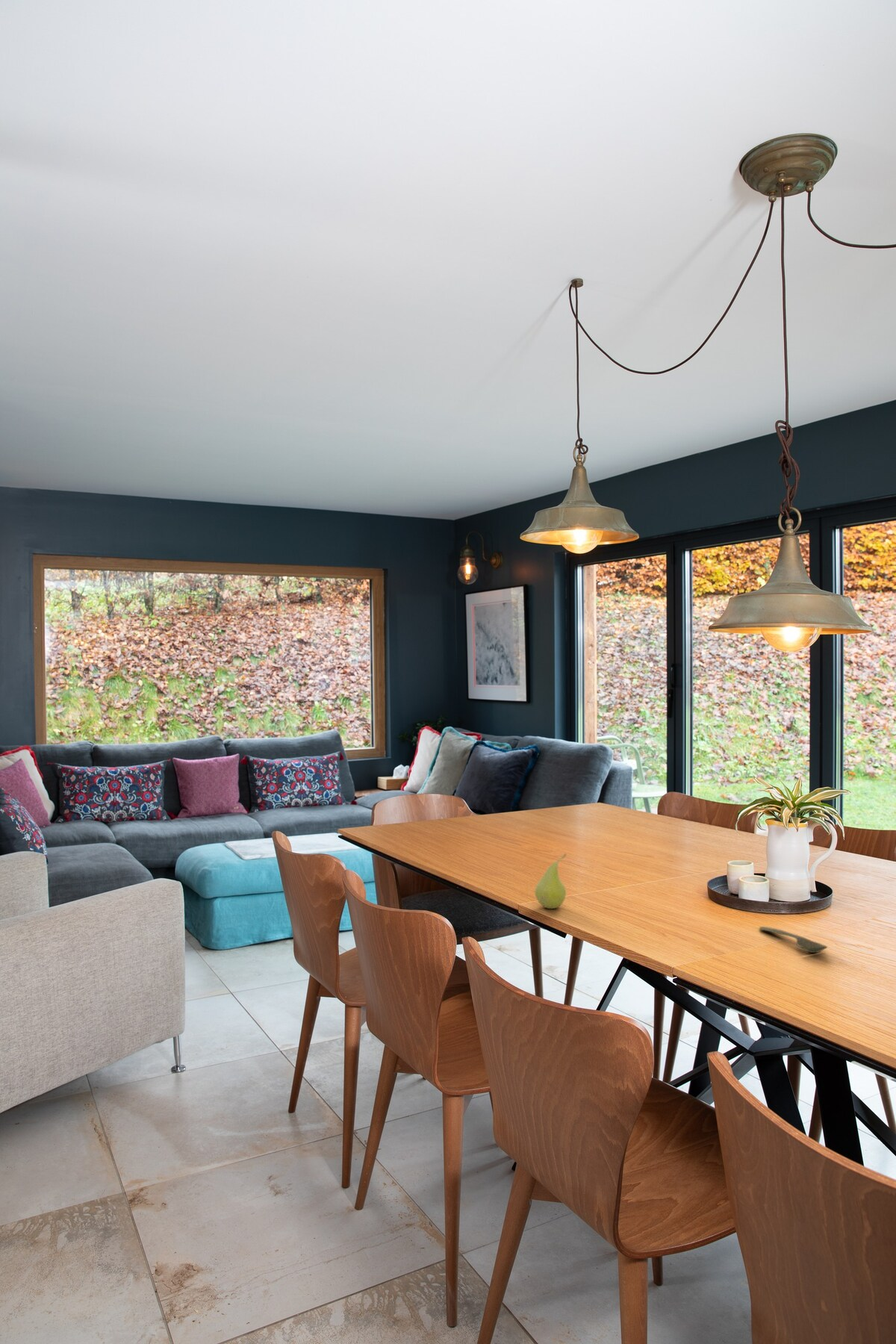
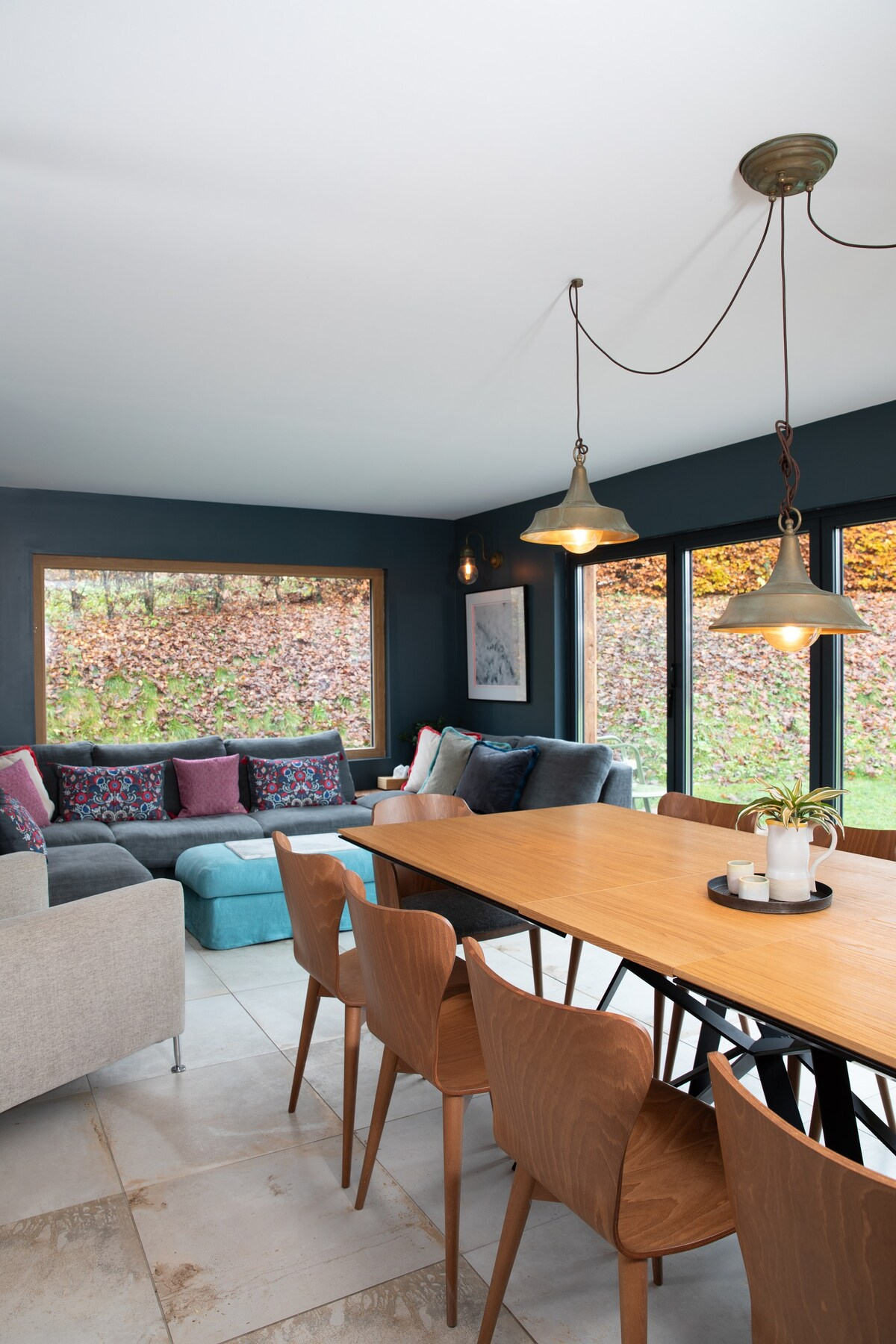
- fruit [534,853,567,909]
- spoon [759,926,829,953]
